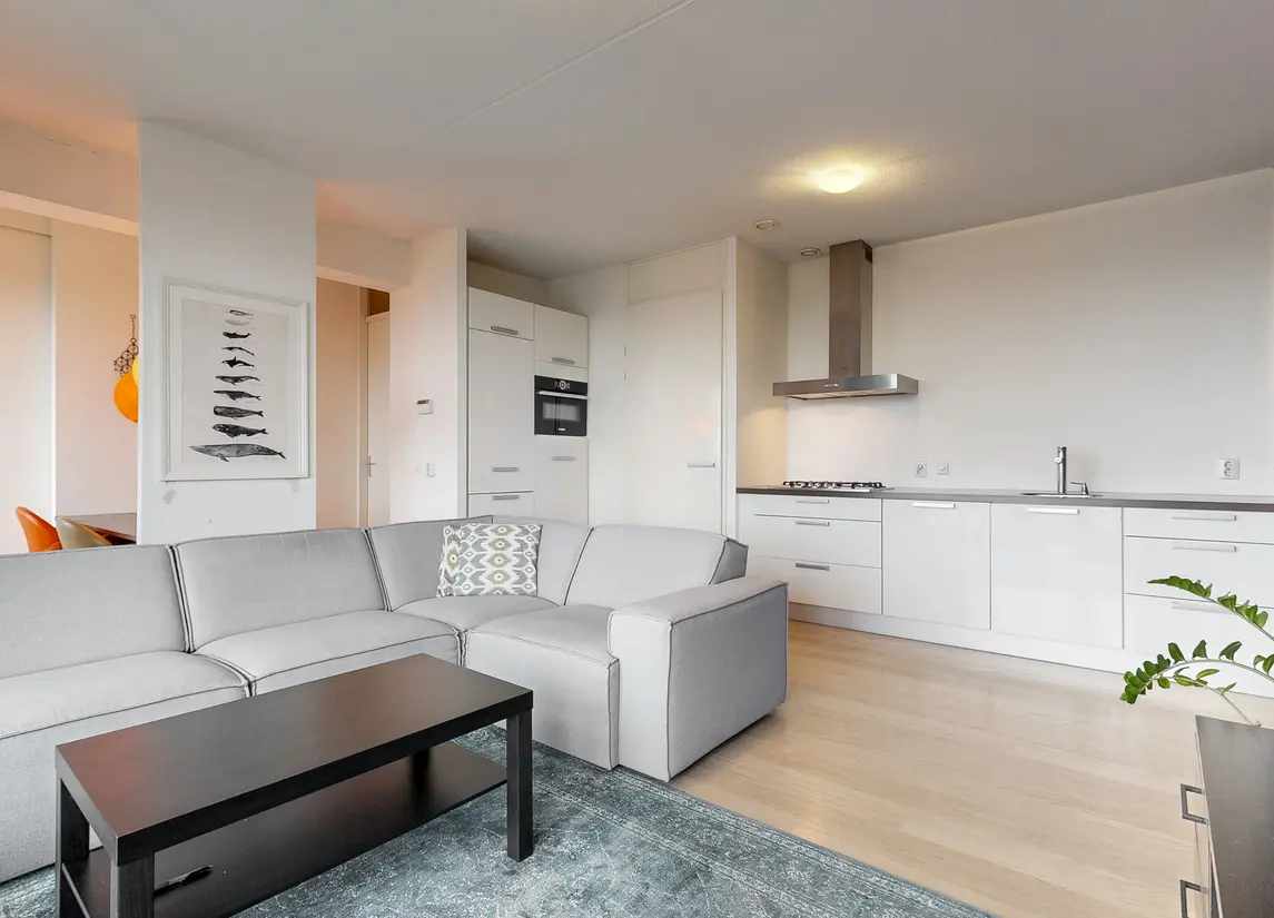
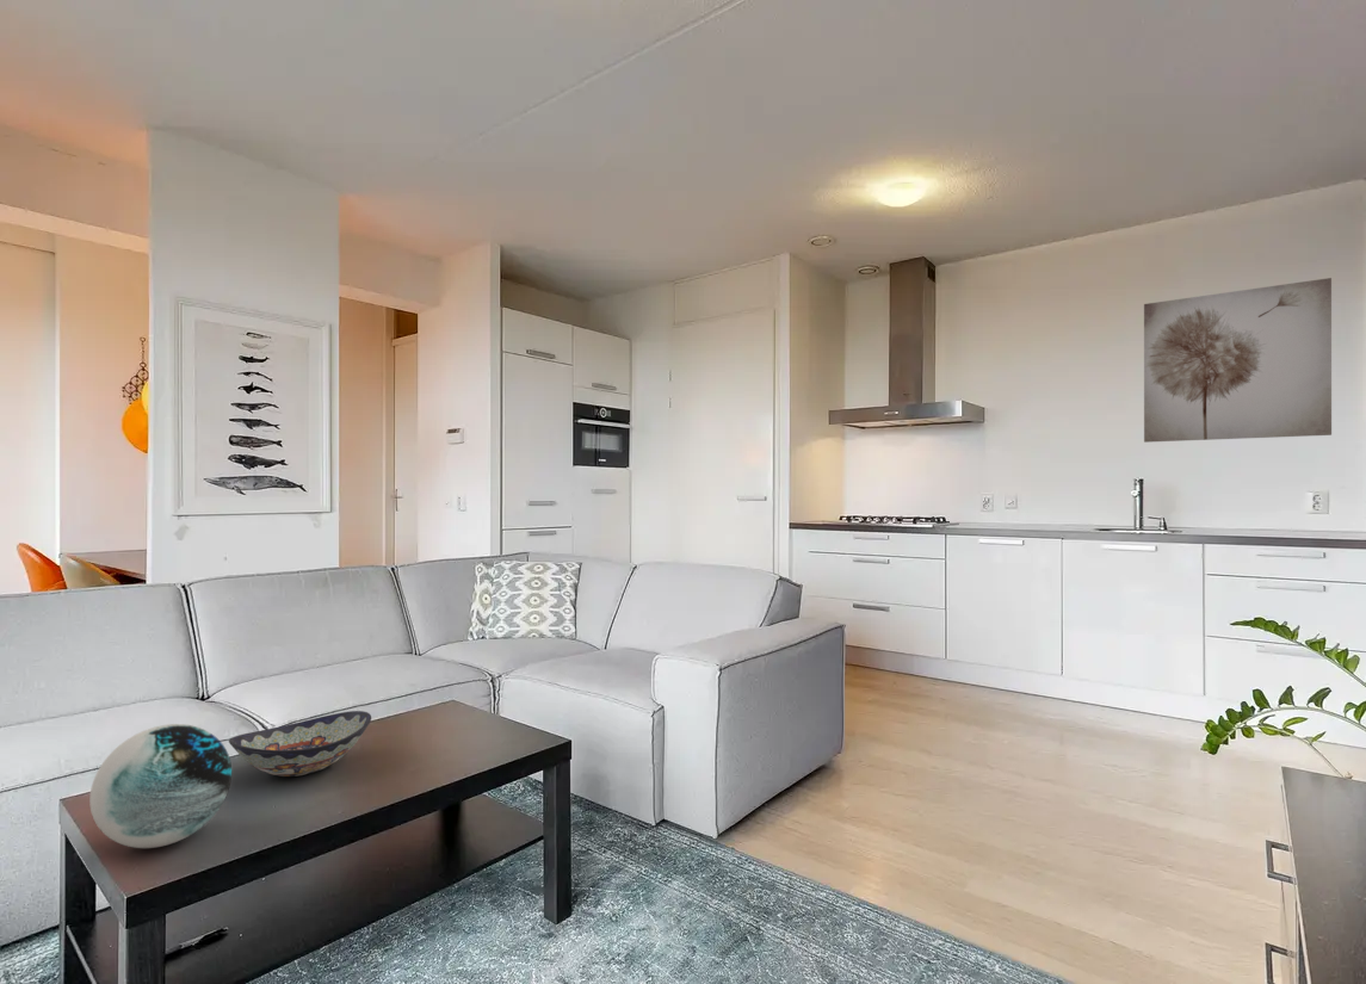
+ wall art [1143,277,1333,444]
+ decorative bowl [228,710,372,778]
+ decorative orb [88,723,233,849]
